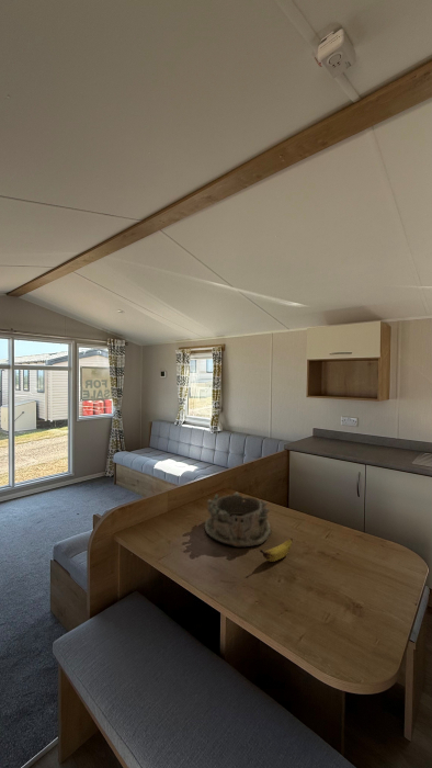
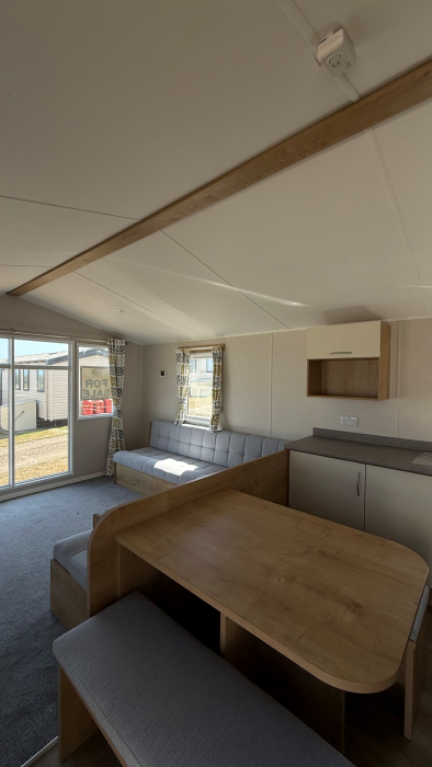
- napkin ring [204,492,272,547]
- banana [259,538,294,563]
